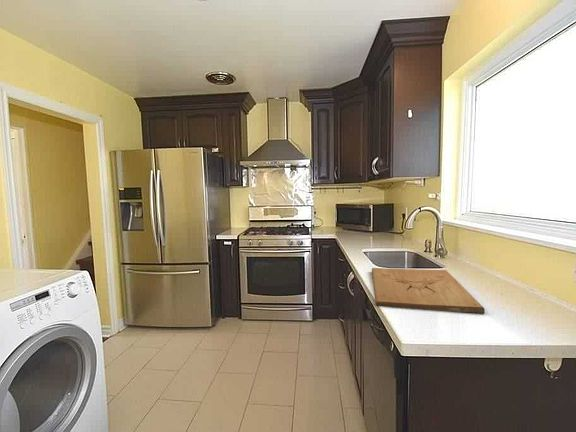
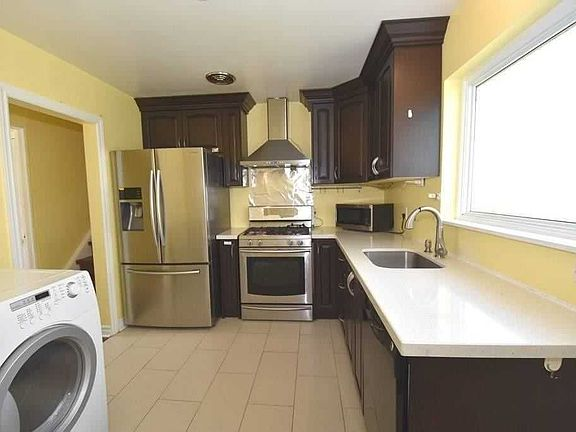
- cutting board [371,267,486,314]
